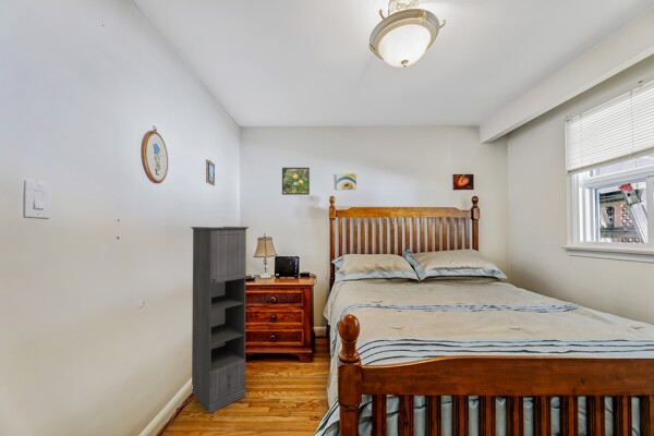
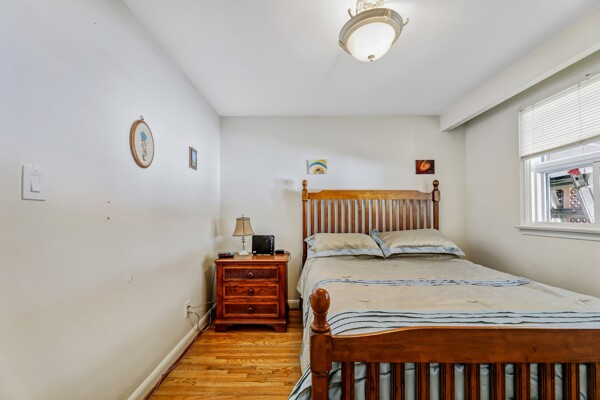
- storage cabinet [190,226,250,414]
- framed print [281,167,311,196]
